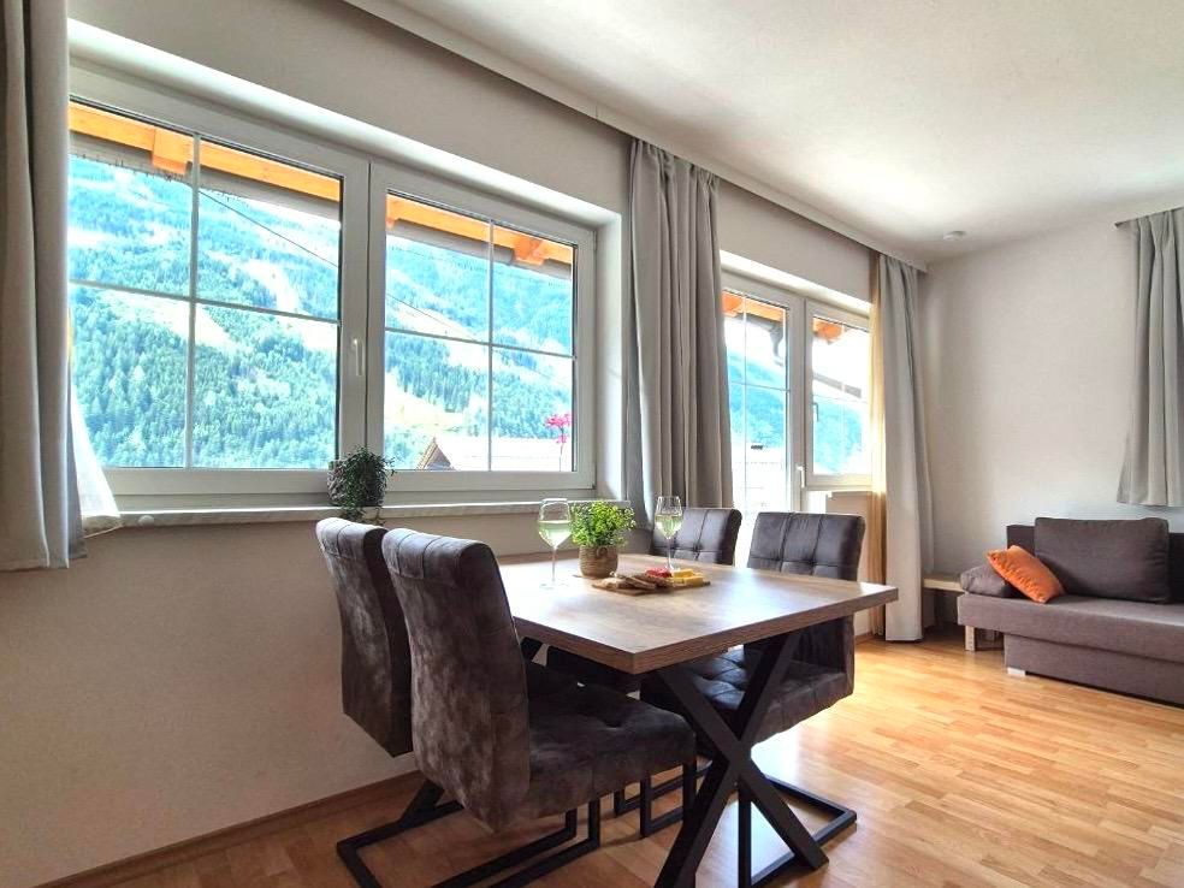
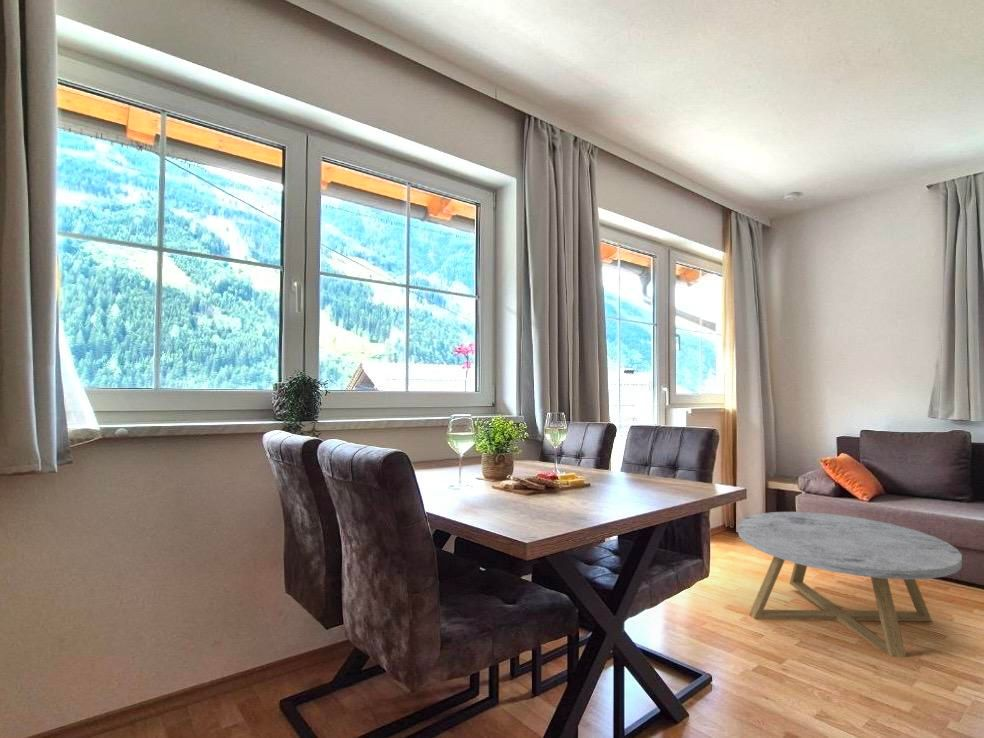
+ coffee table [737,511,963,658]
